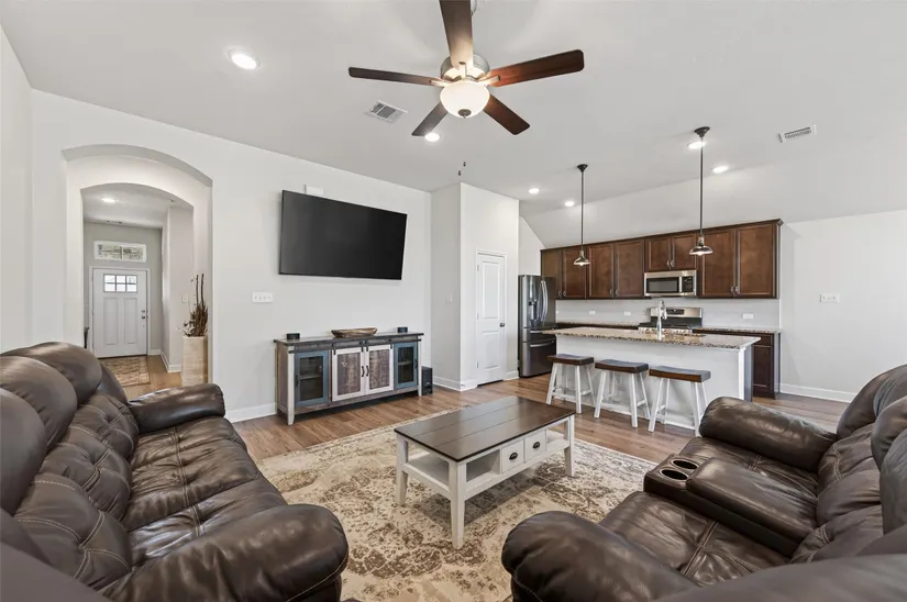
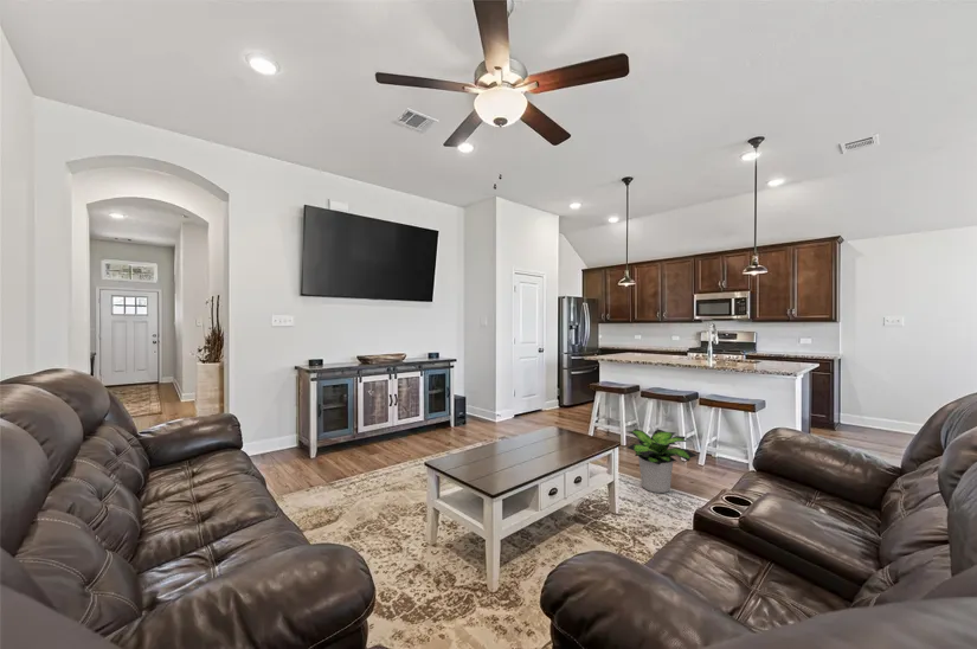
+ potted plant [626,428,699,494]
